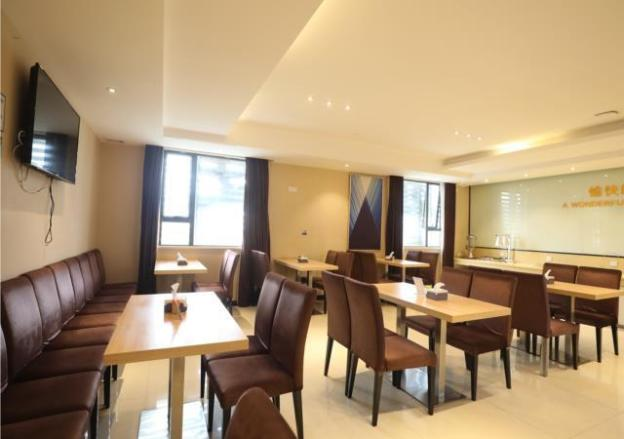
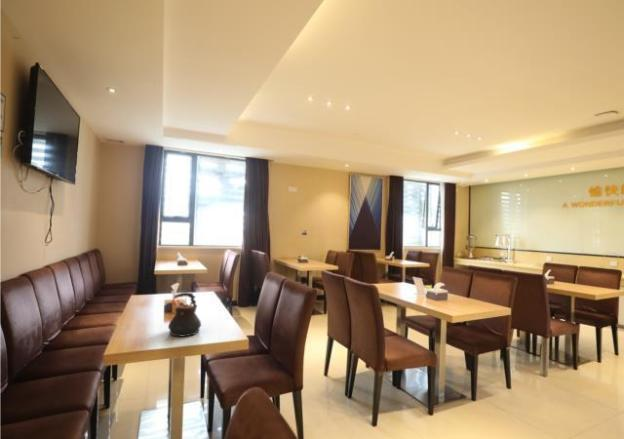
+ teapot [167,292,202,338]
